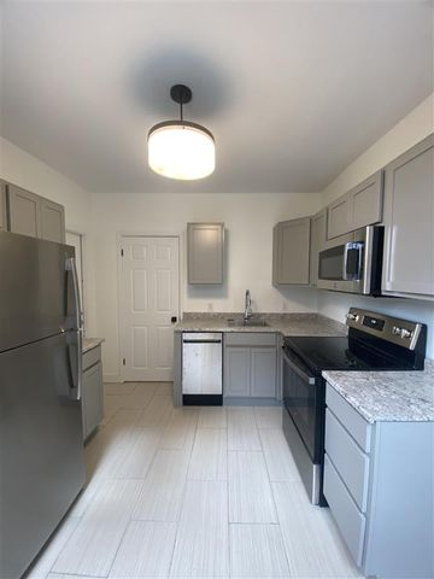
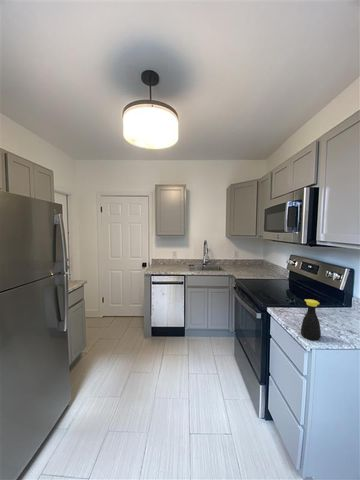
+ bottle [300,298,322,341]
